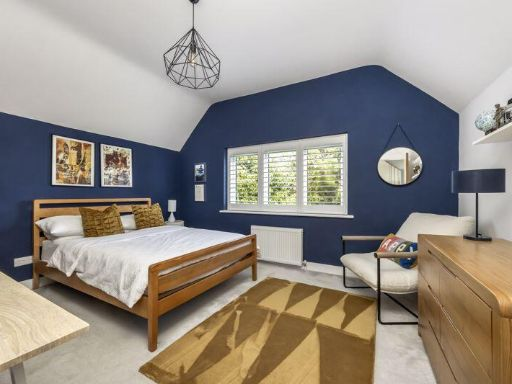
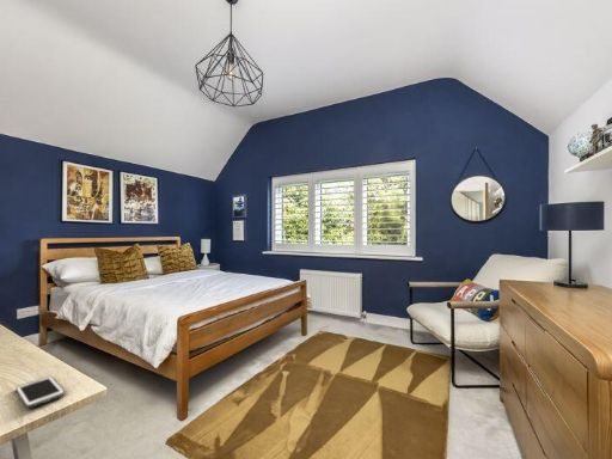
+ cell phone [14,375,66,410]
